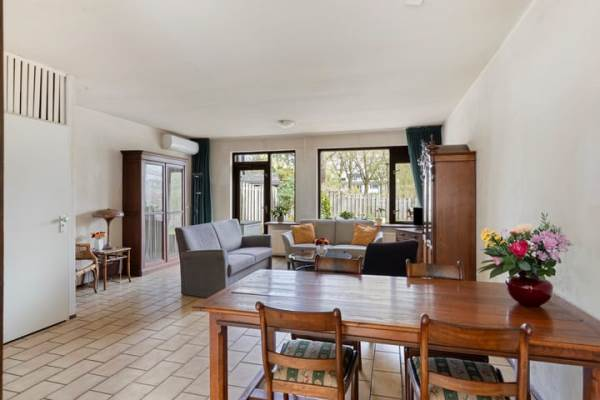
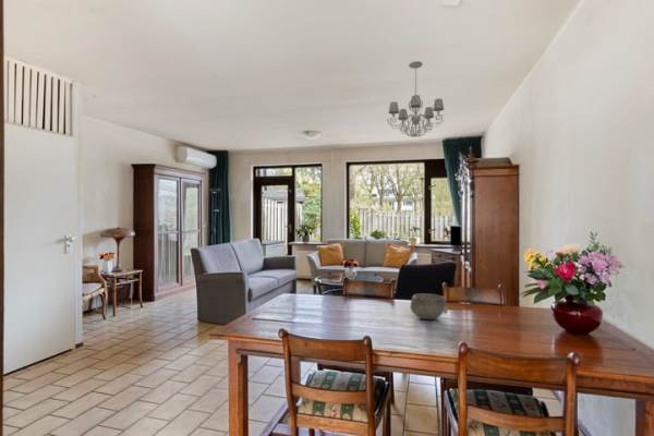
+ bowl [409,293,447,320]
+ chandelier [386,60,445,138]
